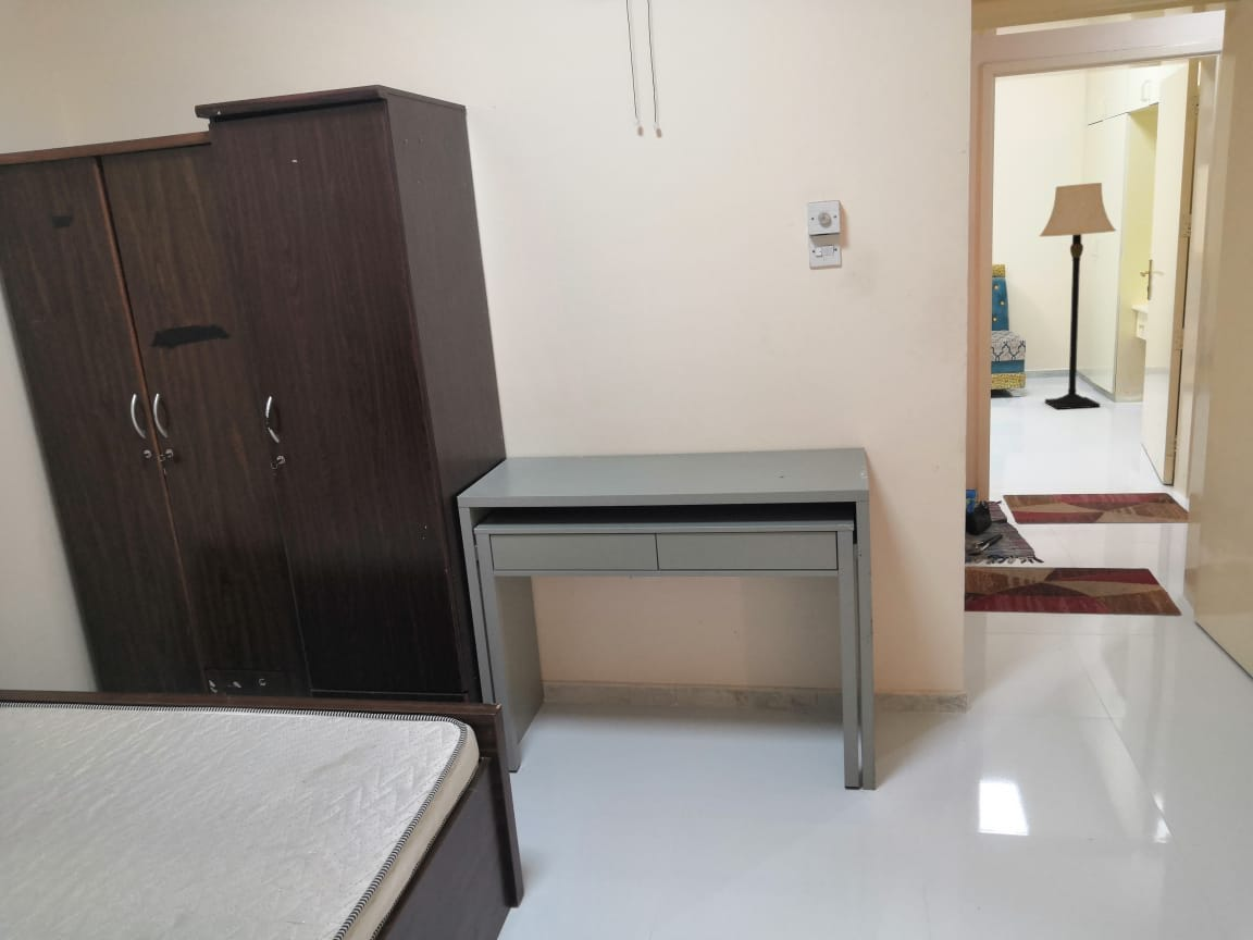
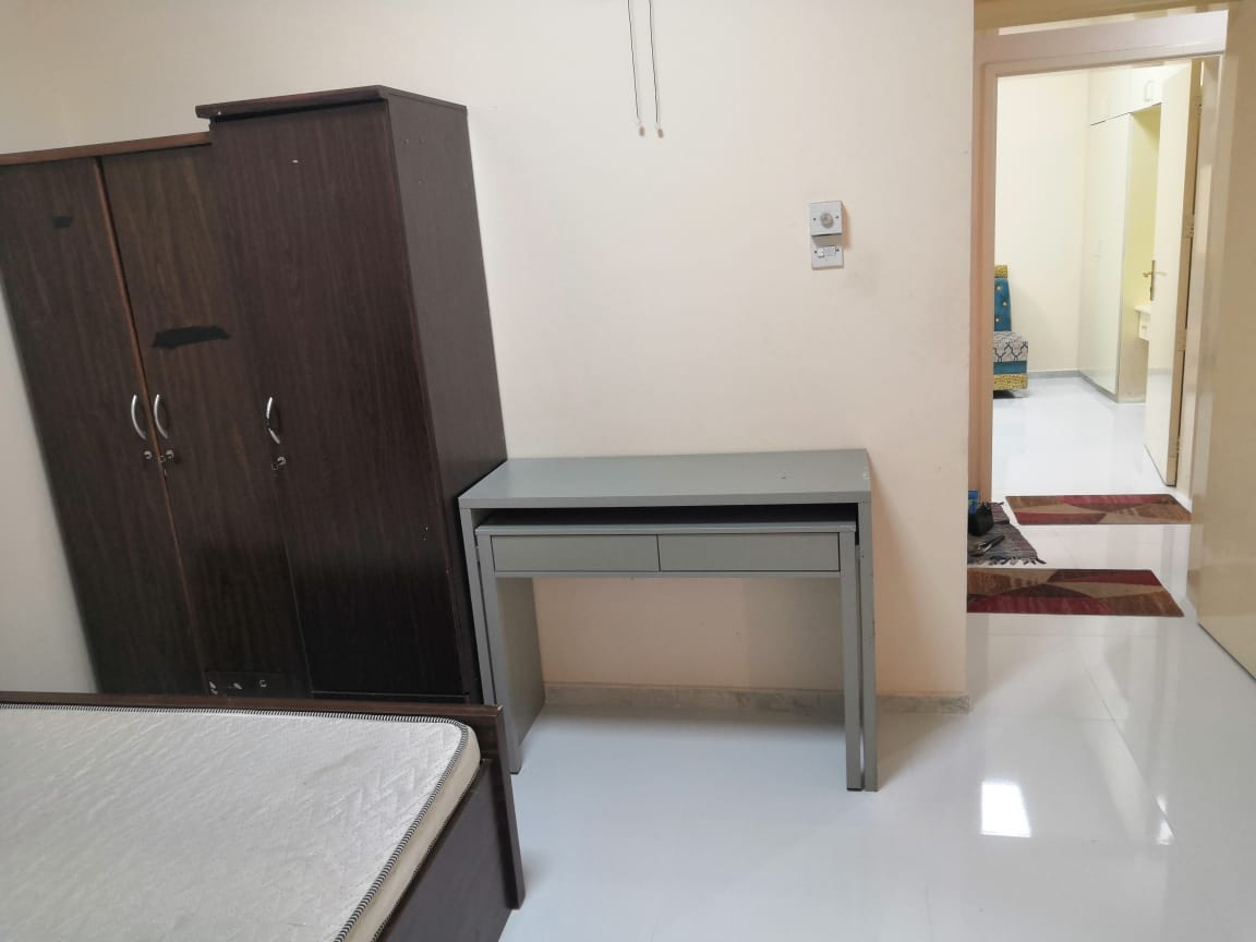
- lamp [1038,182,1117,410]
